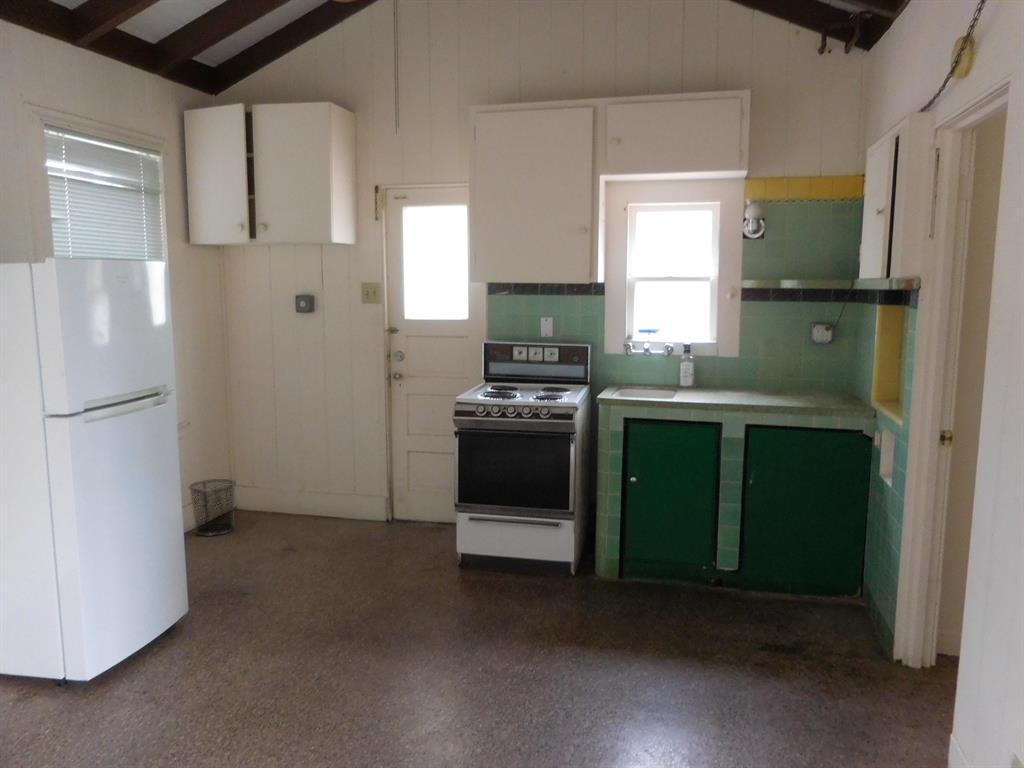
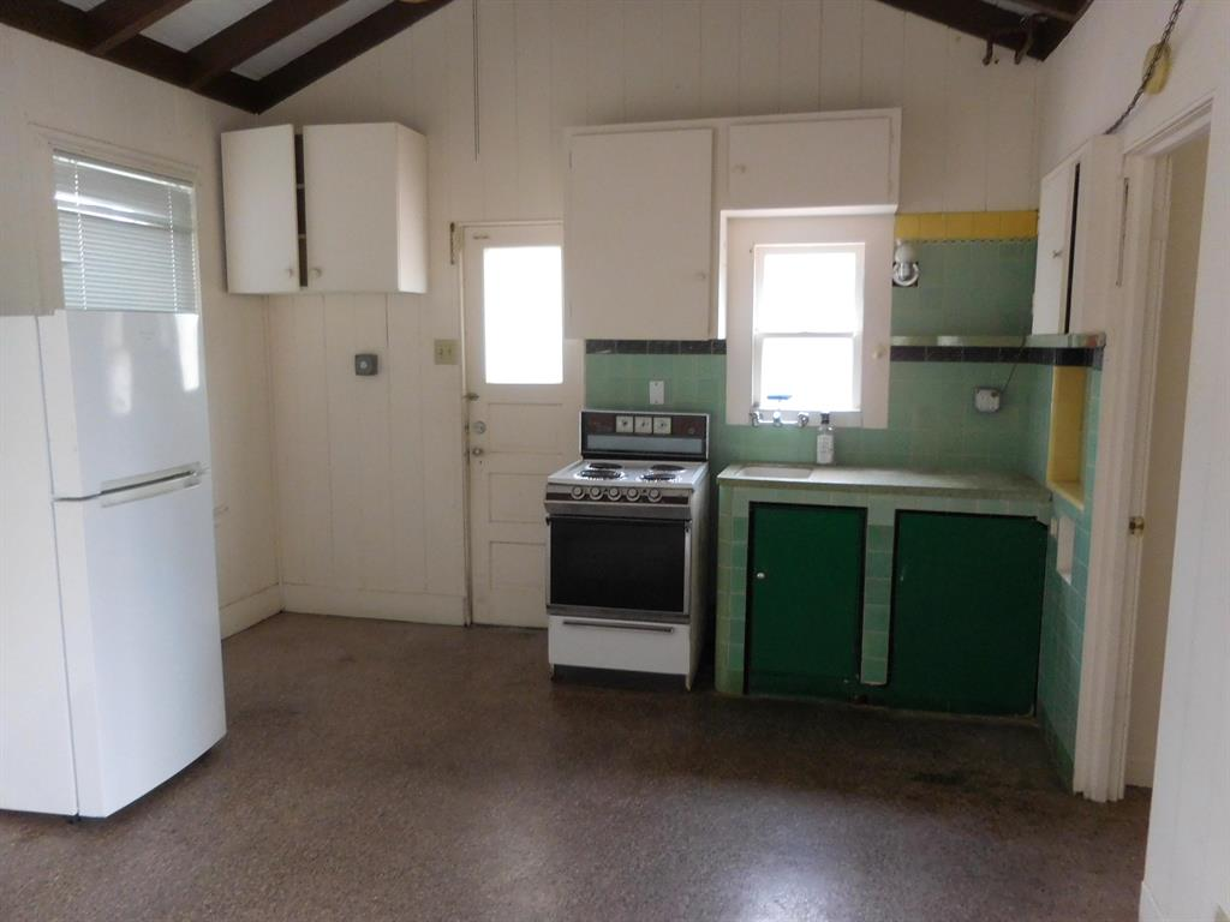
- waste bin [188,478,237,537]
